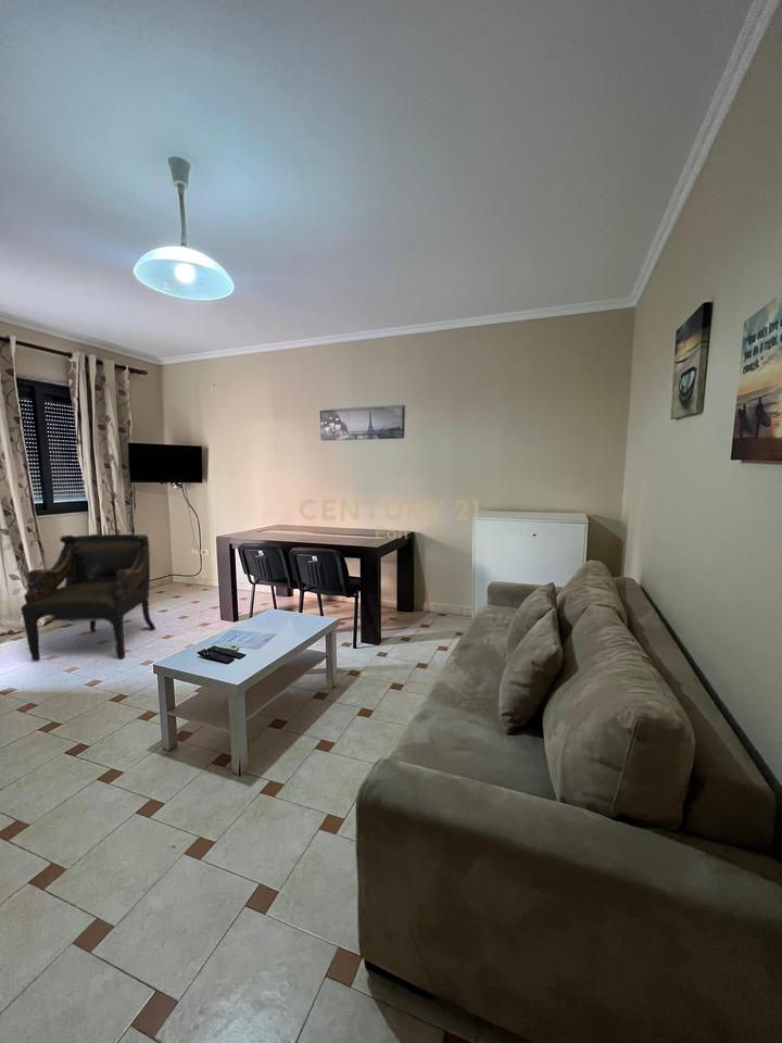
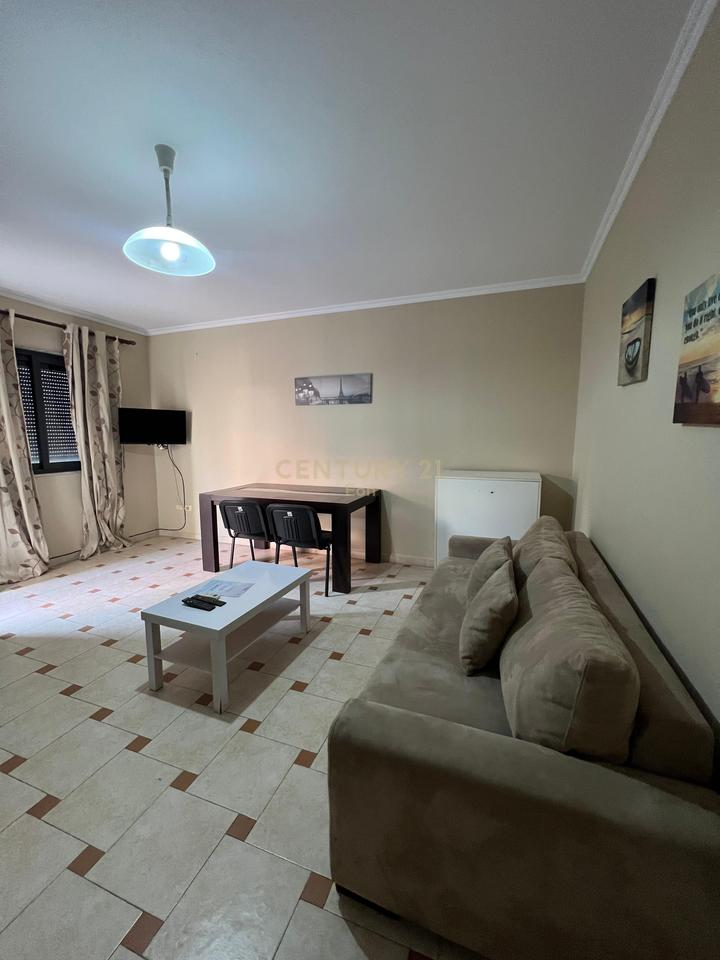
- armchair [20,533,156,662]
